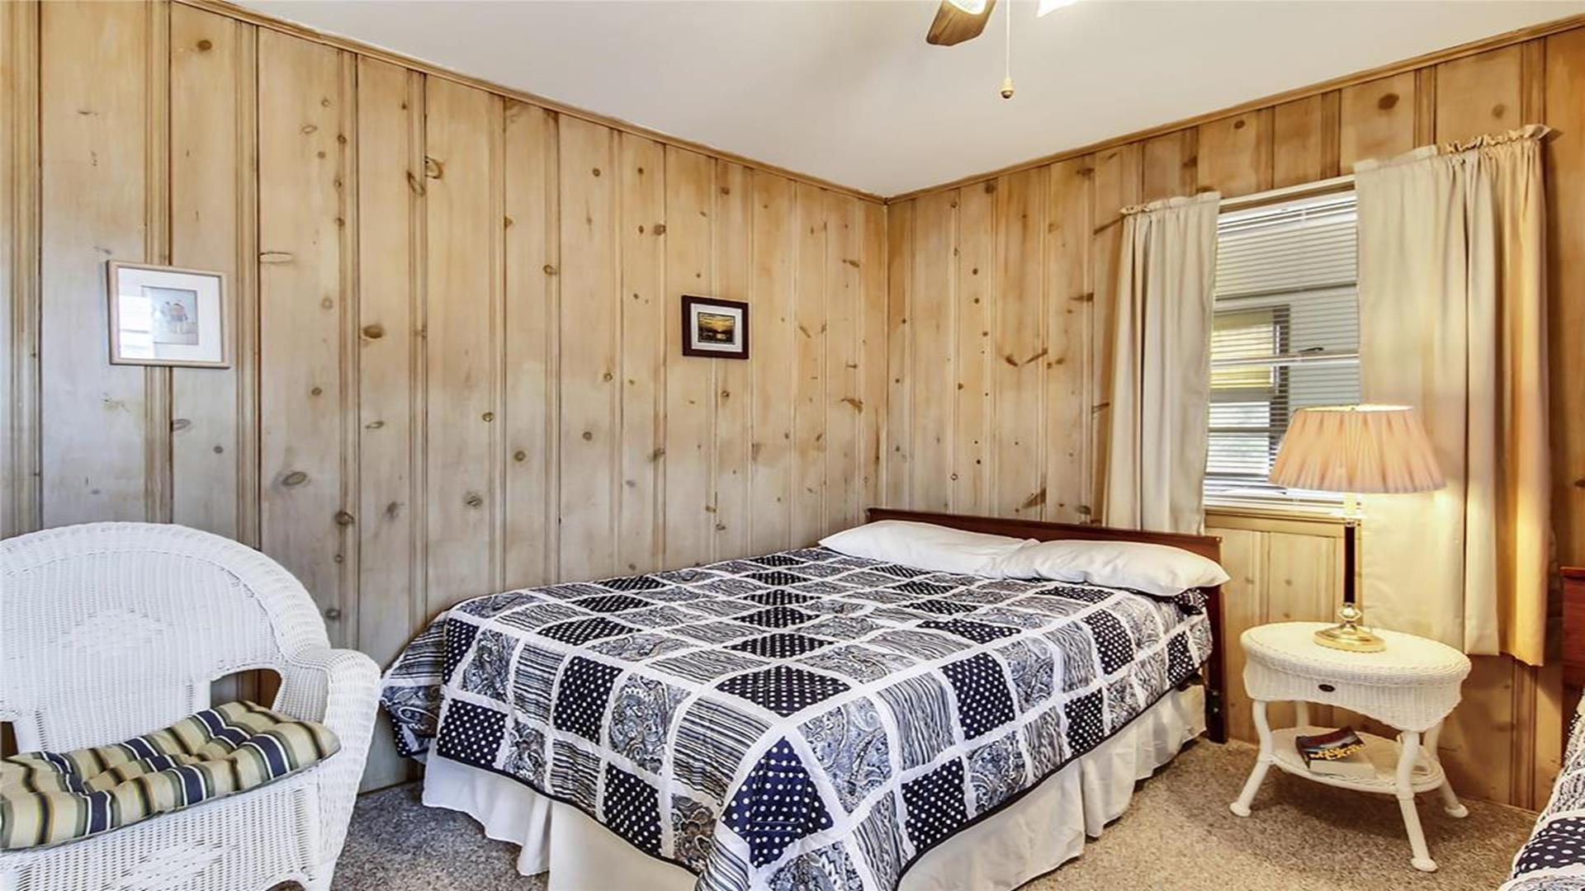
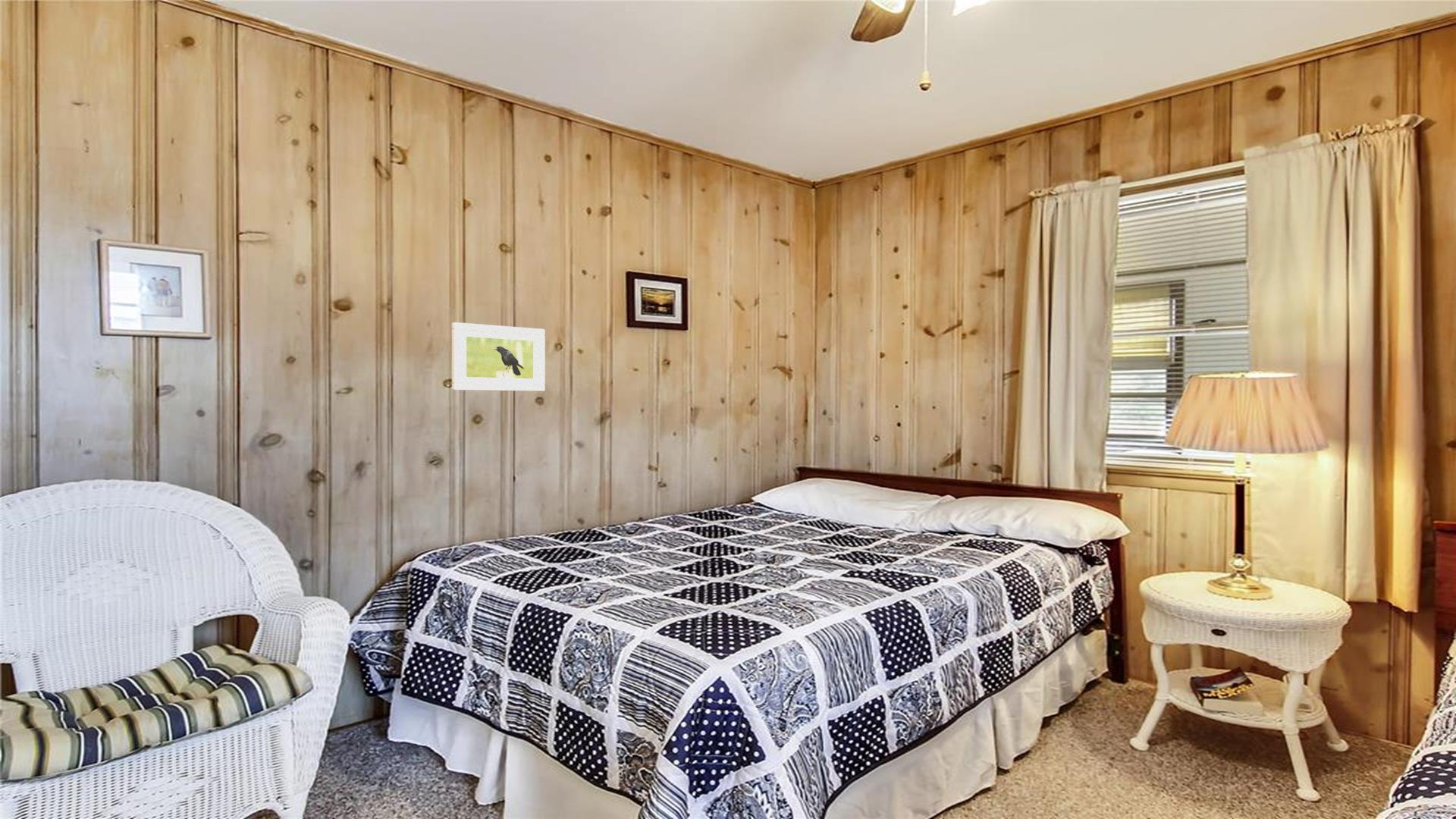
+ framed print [451,322,545,392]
